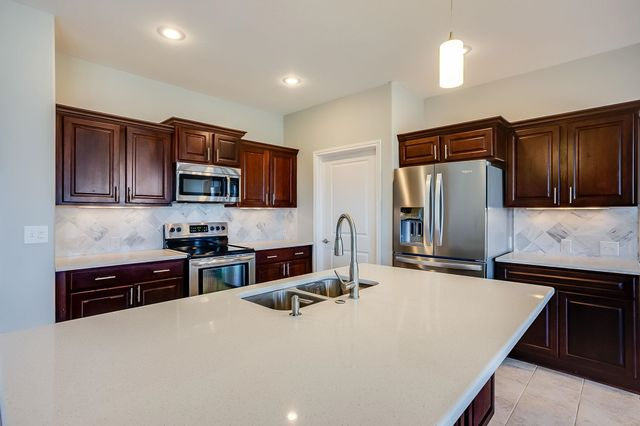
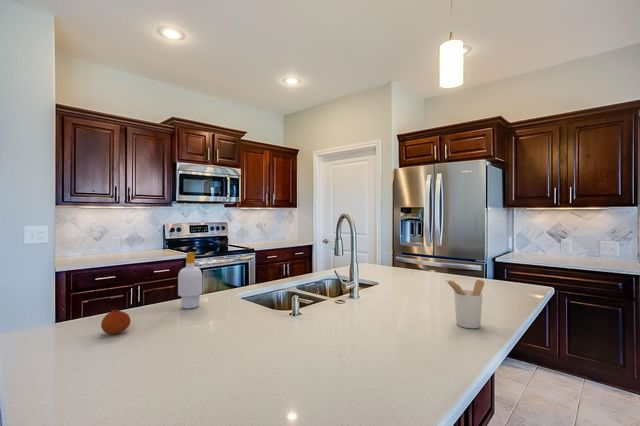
+ fruit [100,309,132,335]
+ utensil holder [445,279,485,329]
+ soap bottle [177,251,204,310]
